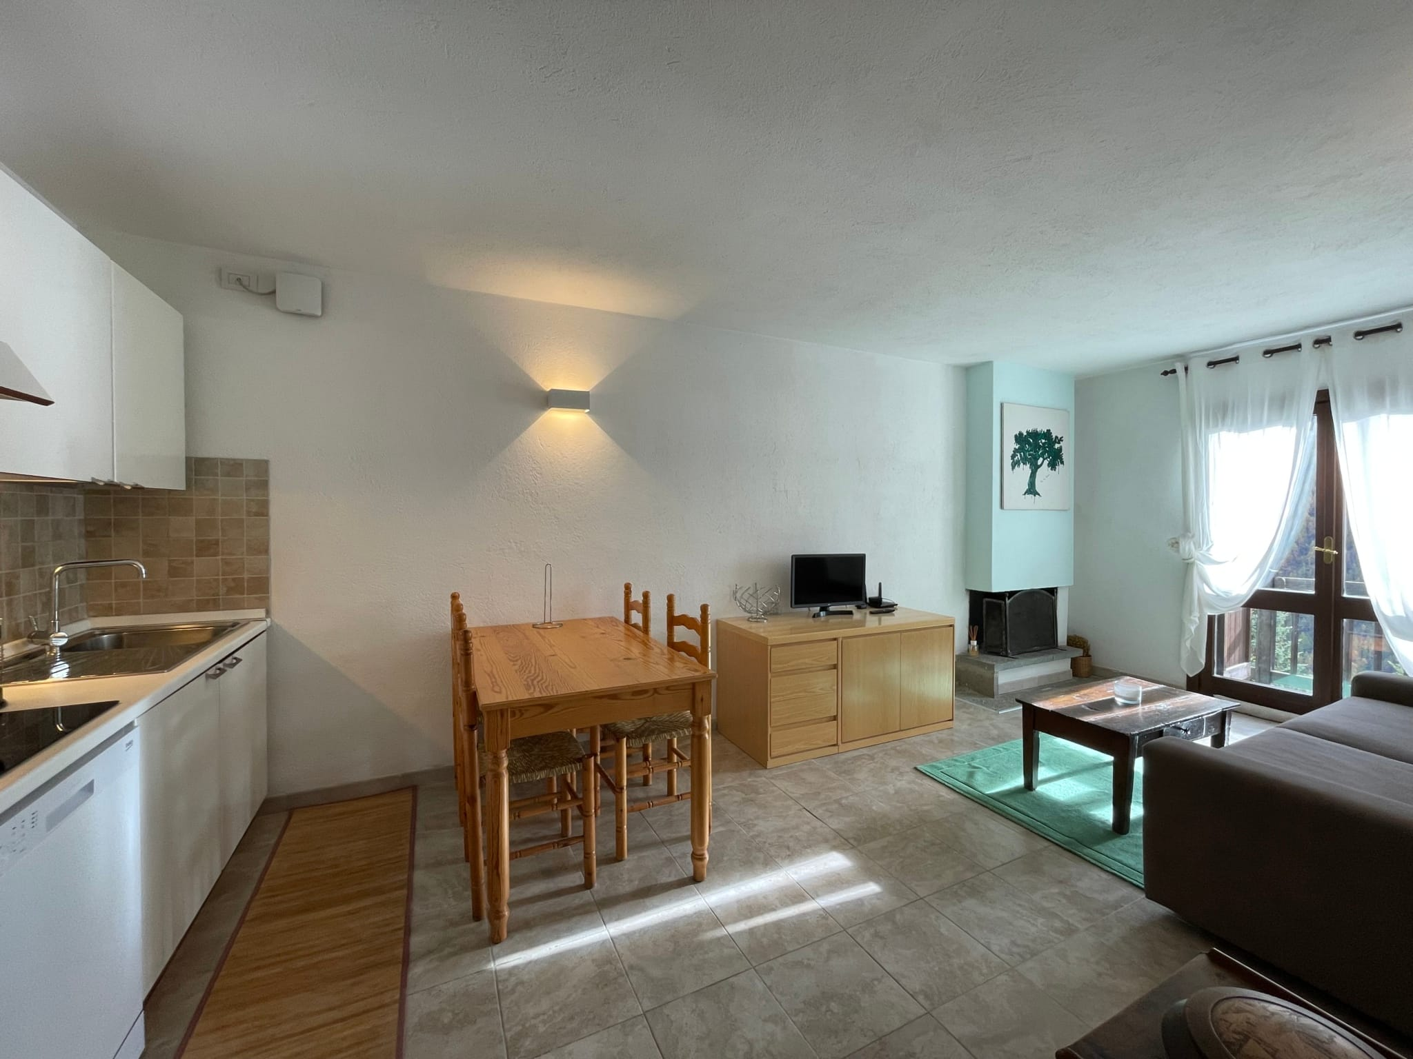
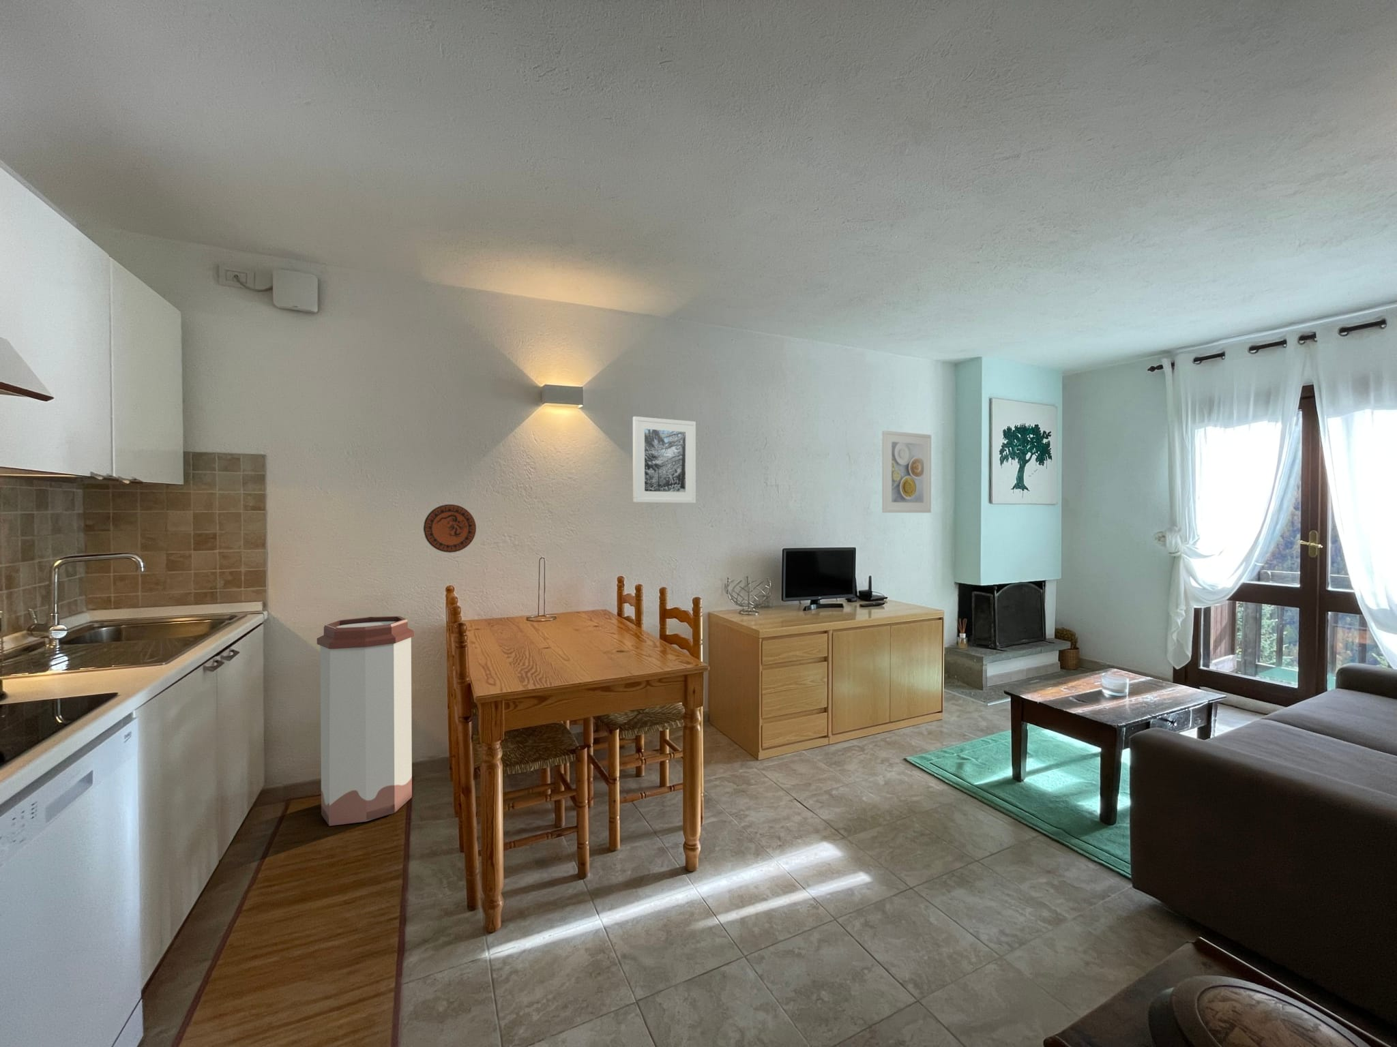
+ decorative plate [422,504,476,553]
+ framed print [632,416,696,504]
+ trash can [317,616,415,827]
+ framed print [881,430,932,514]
